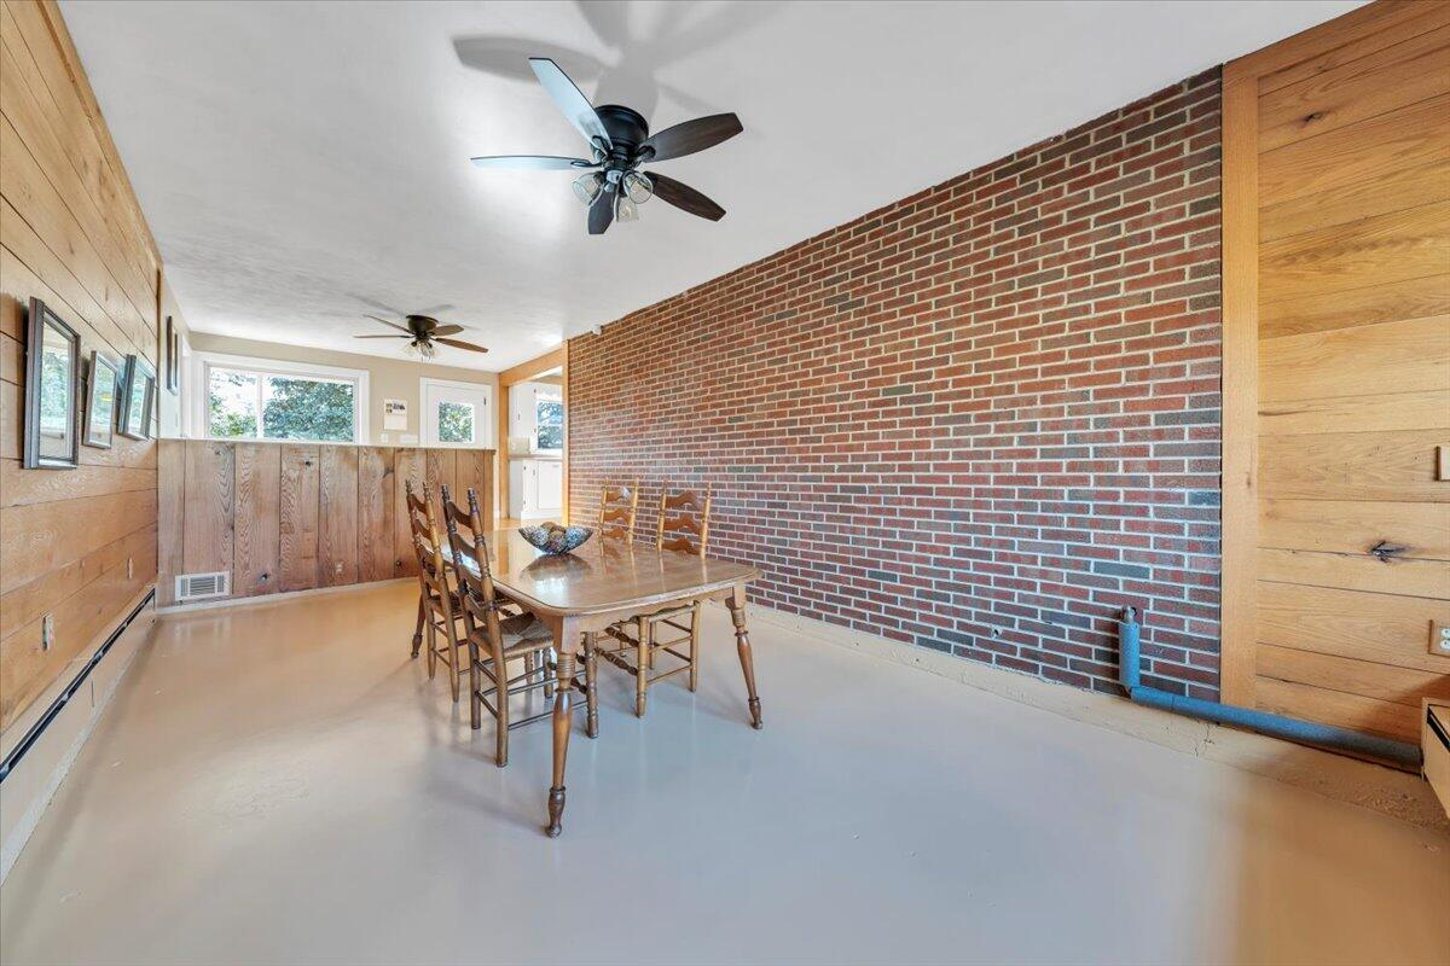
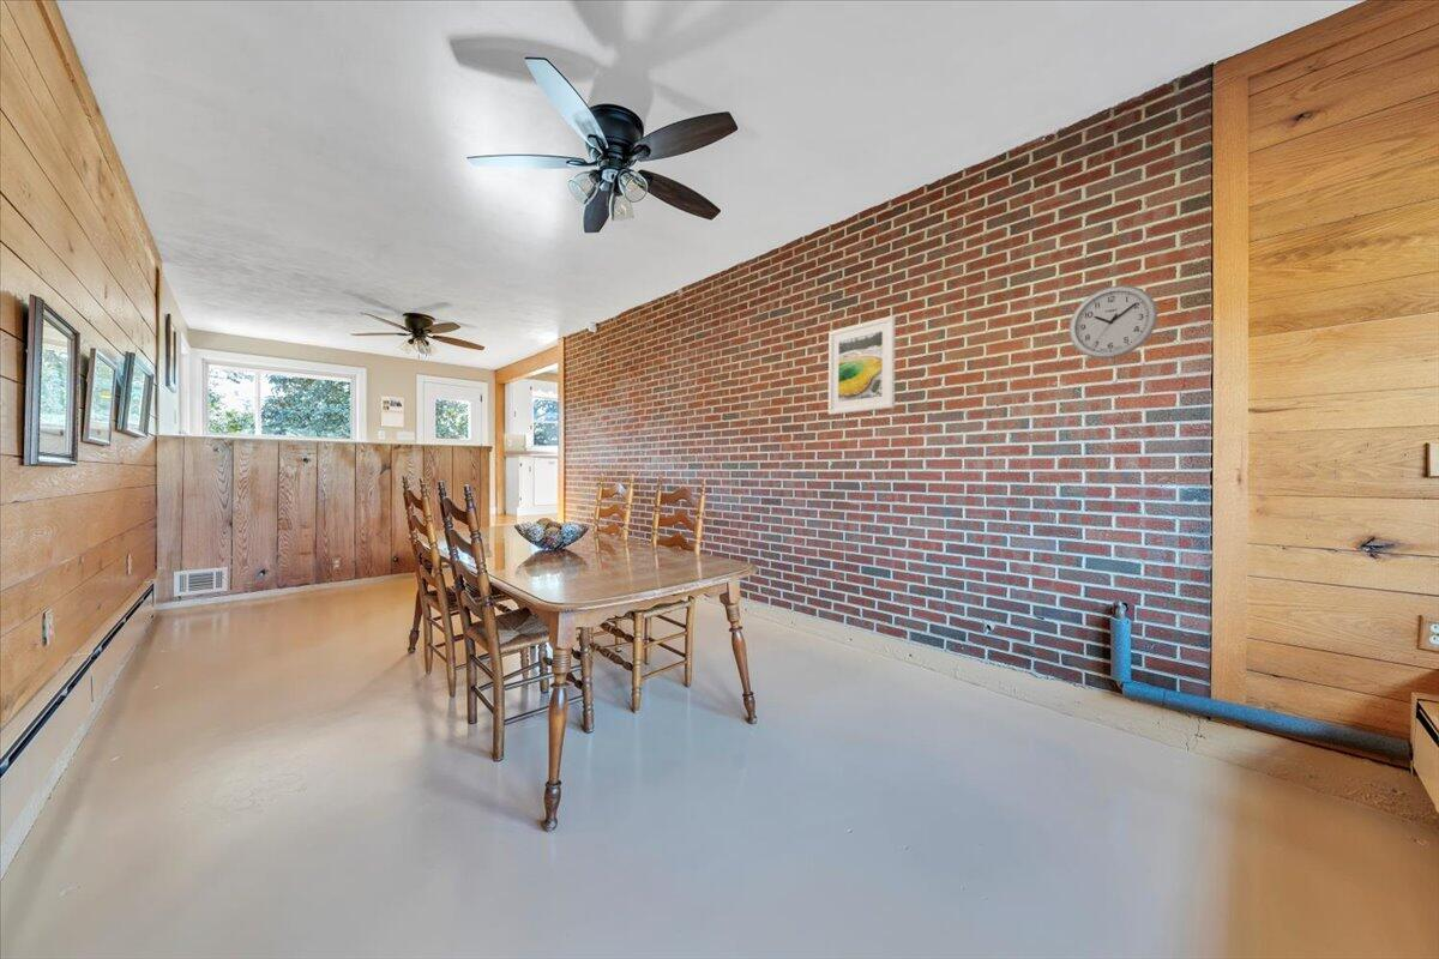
+ wall clock [1067,284,1158,360]
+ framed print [827,314,897,416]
